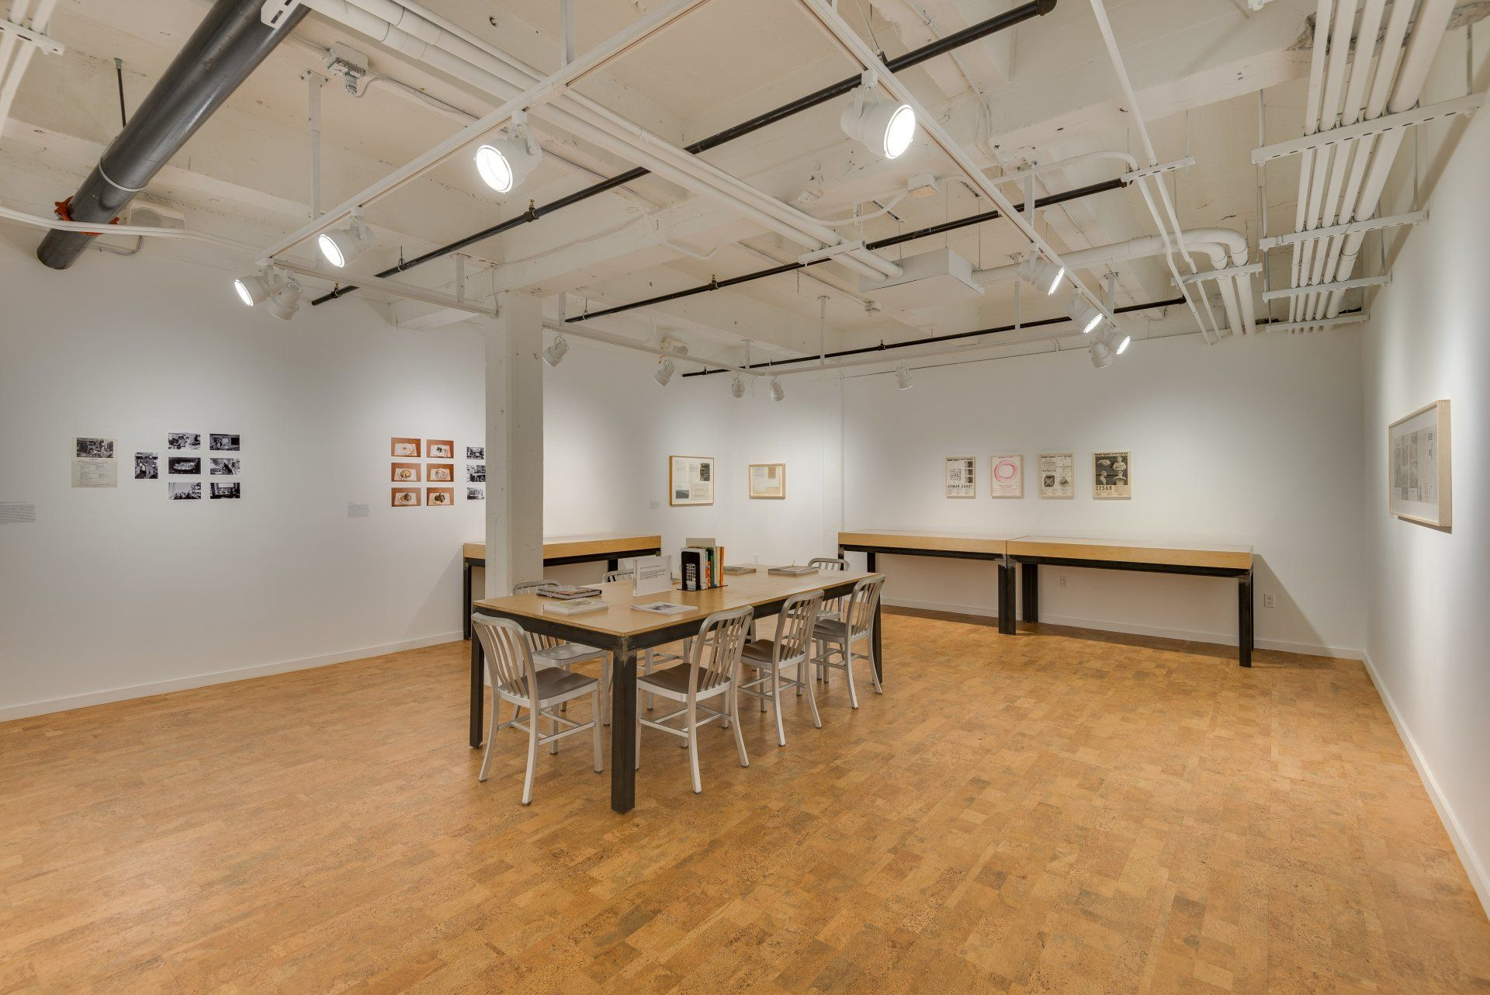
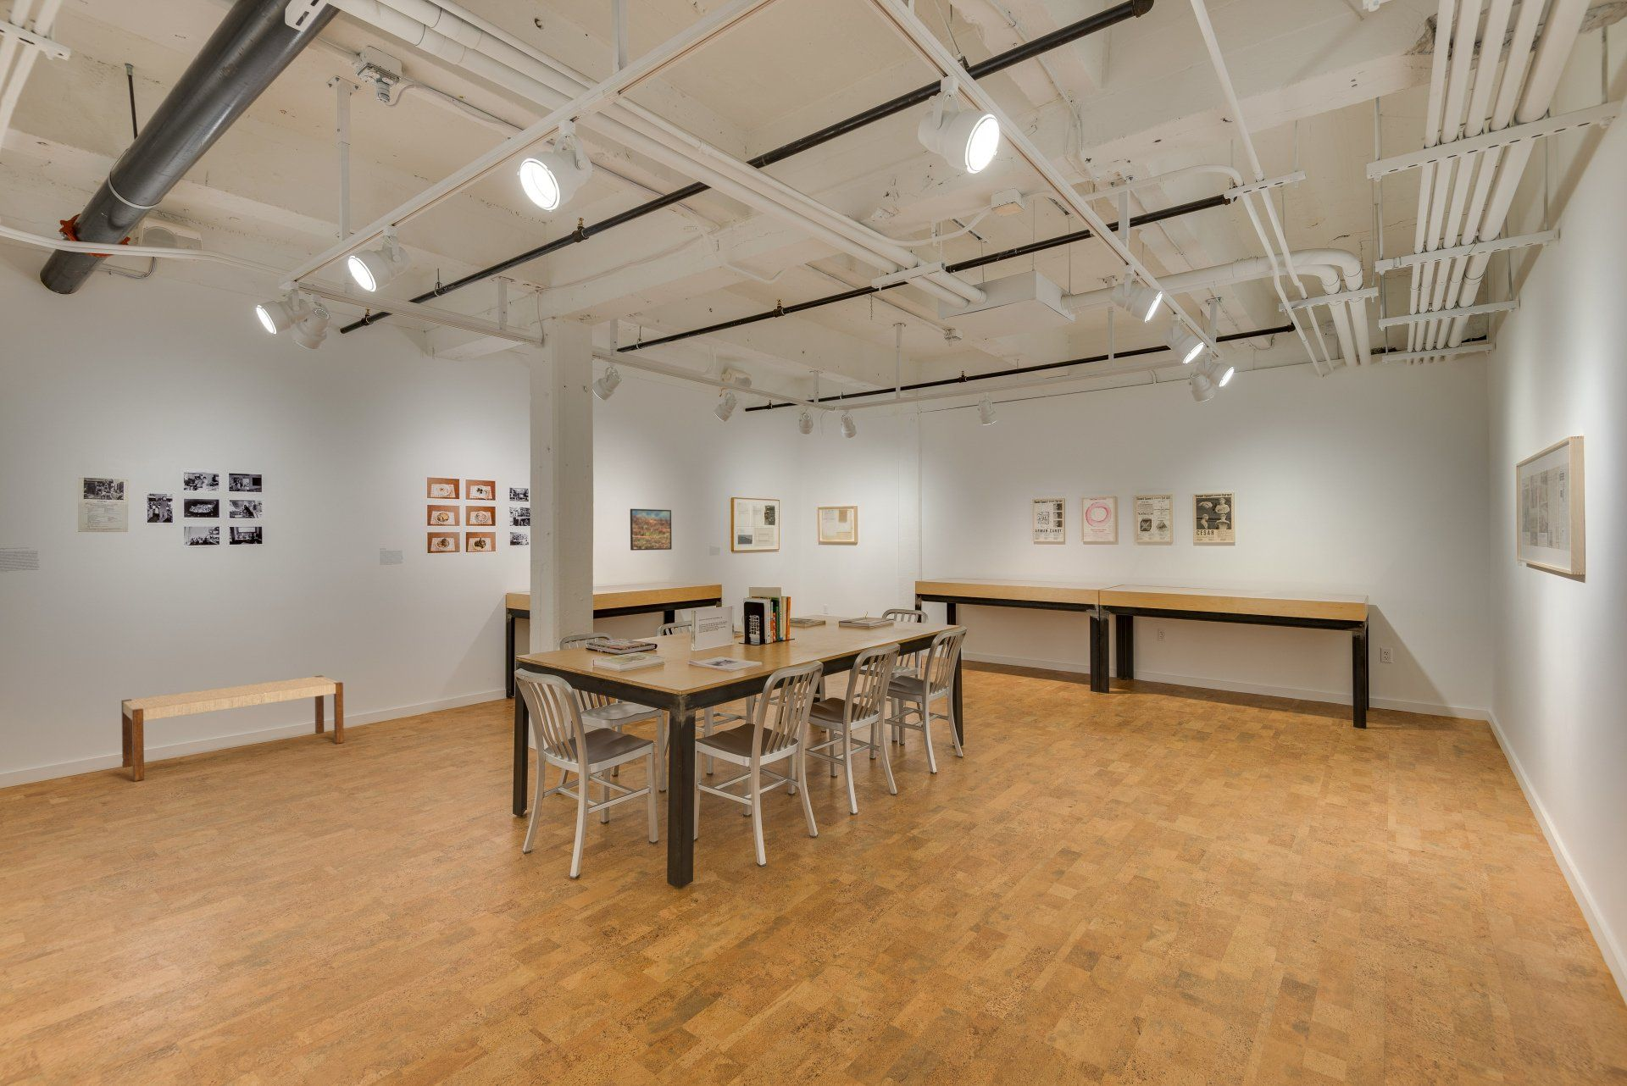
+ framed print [629,508,673,551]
+ bench [120,675,344,782]
